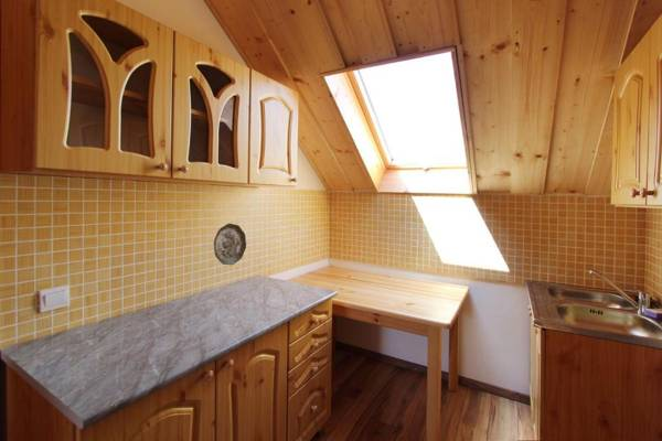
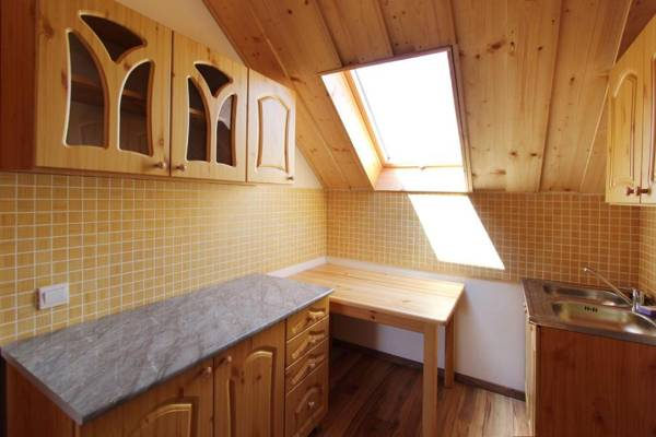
- decorative plate [213,223,247,266]
